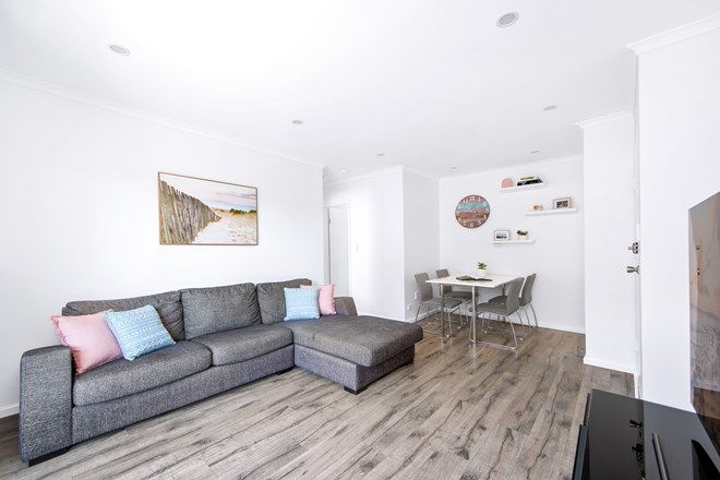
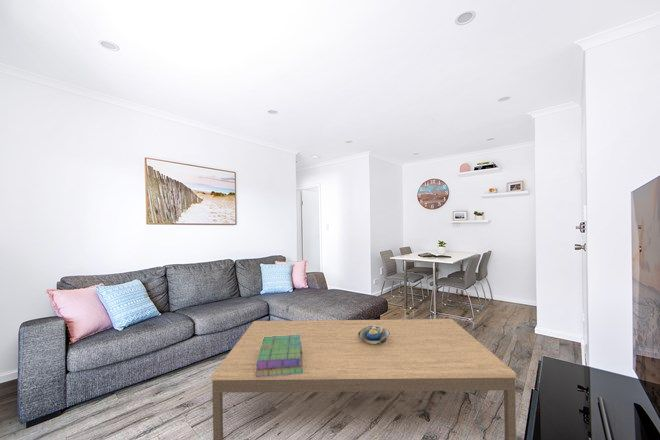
+ stack of books [255,335,303,378]
+ coffee table [211,318,517,440]
+ decorative bowl [358,326,390,344]
